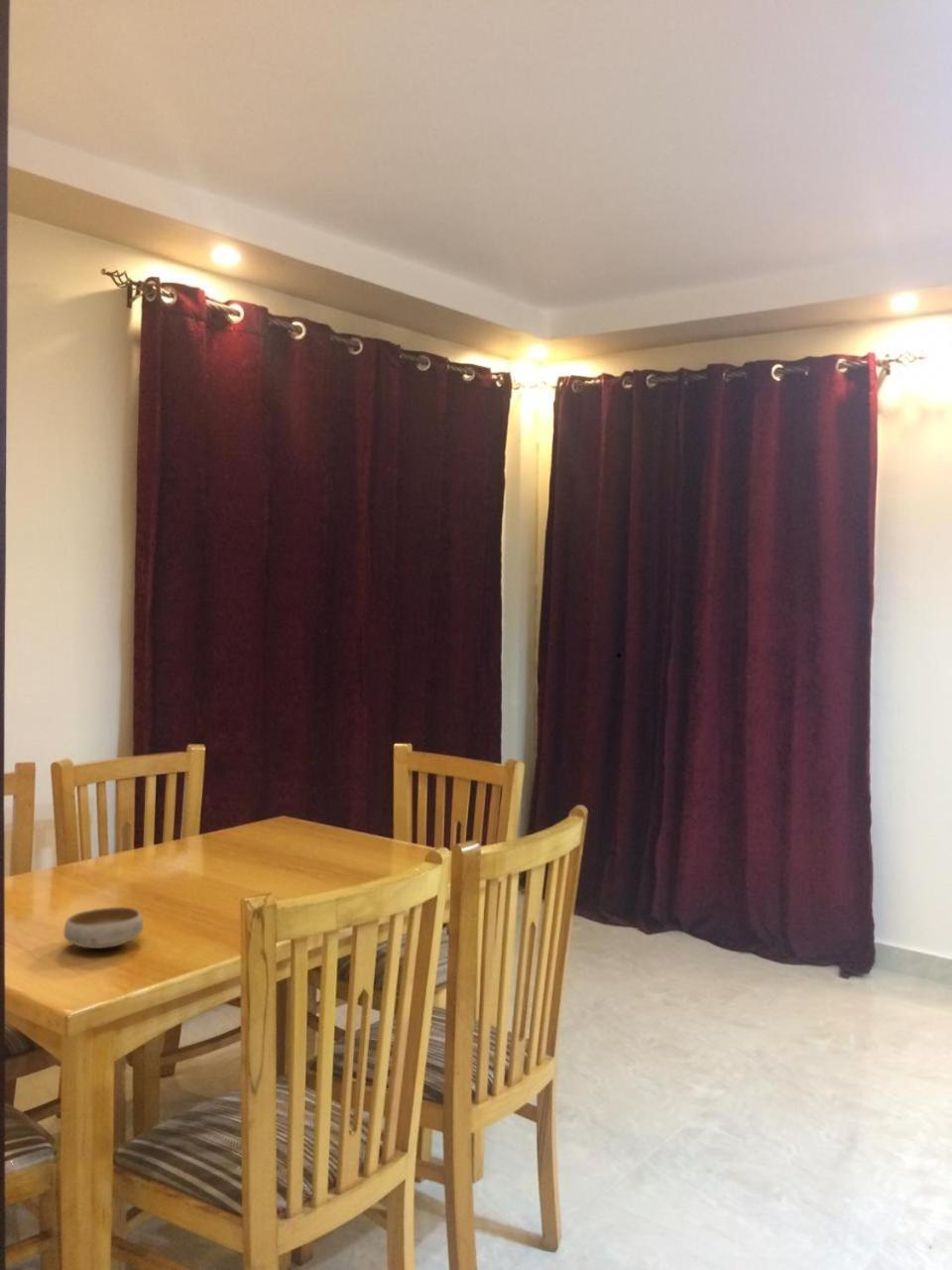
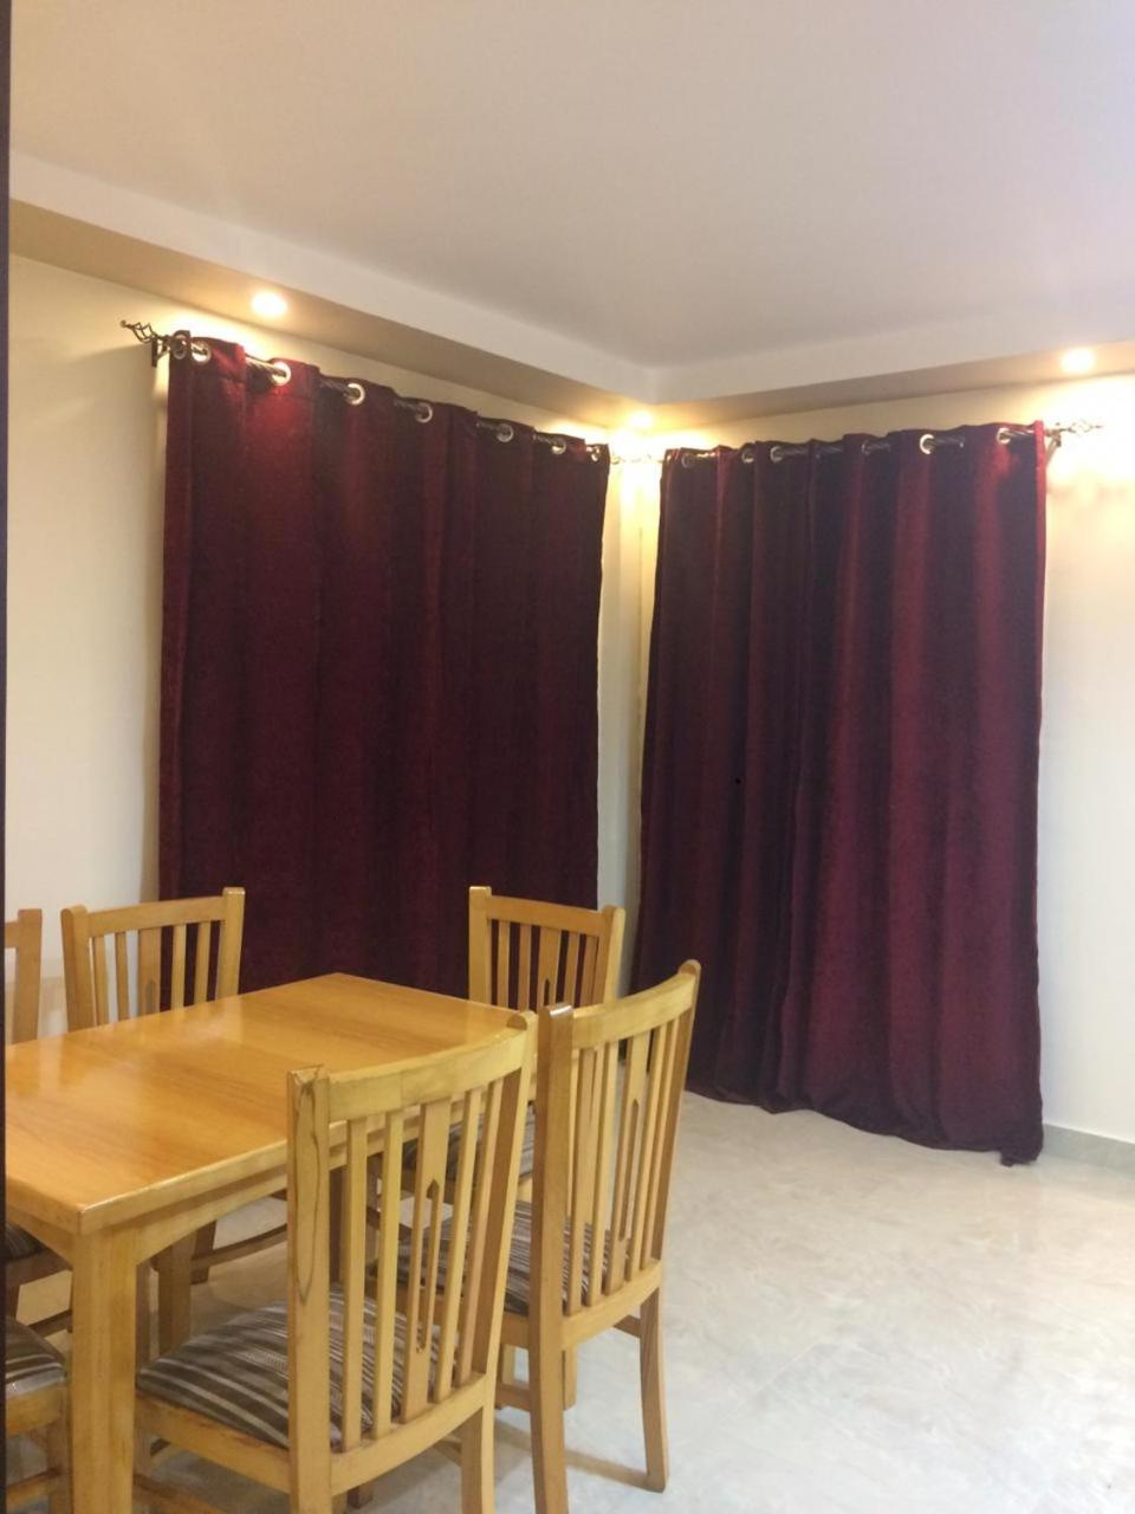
- bowl [62,906,144,950]
